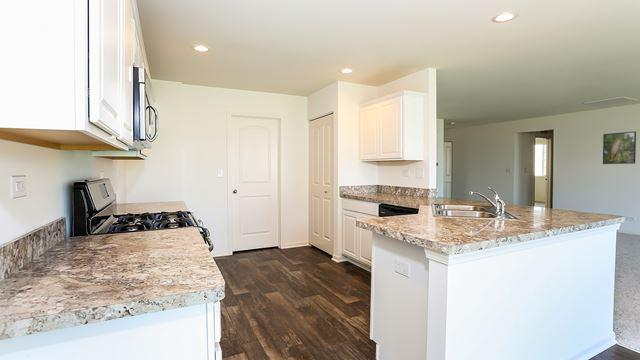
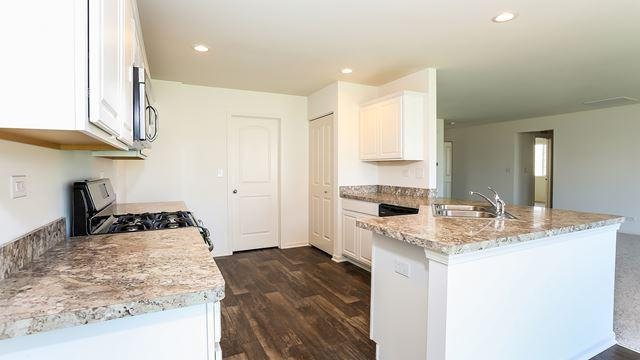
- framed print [602,130,637,165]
